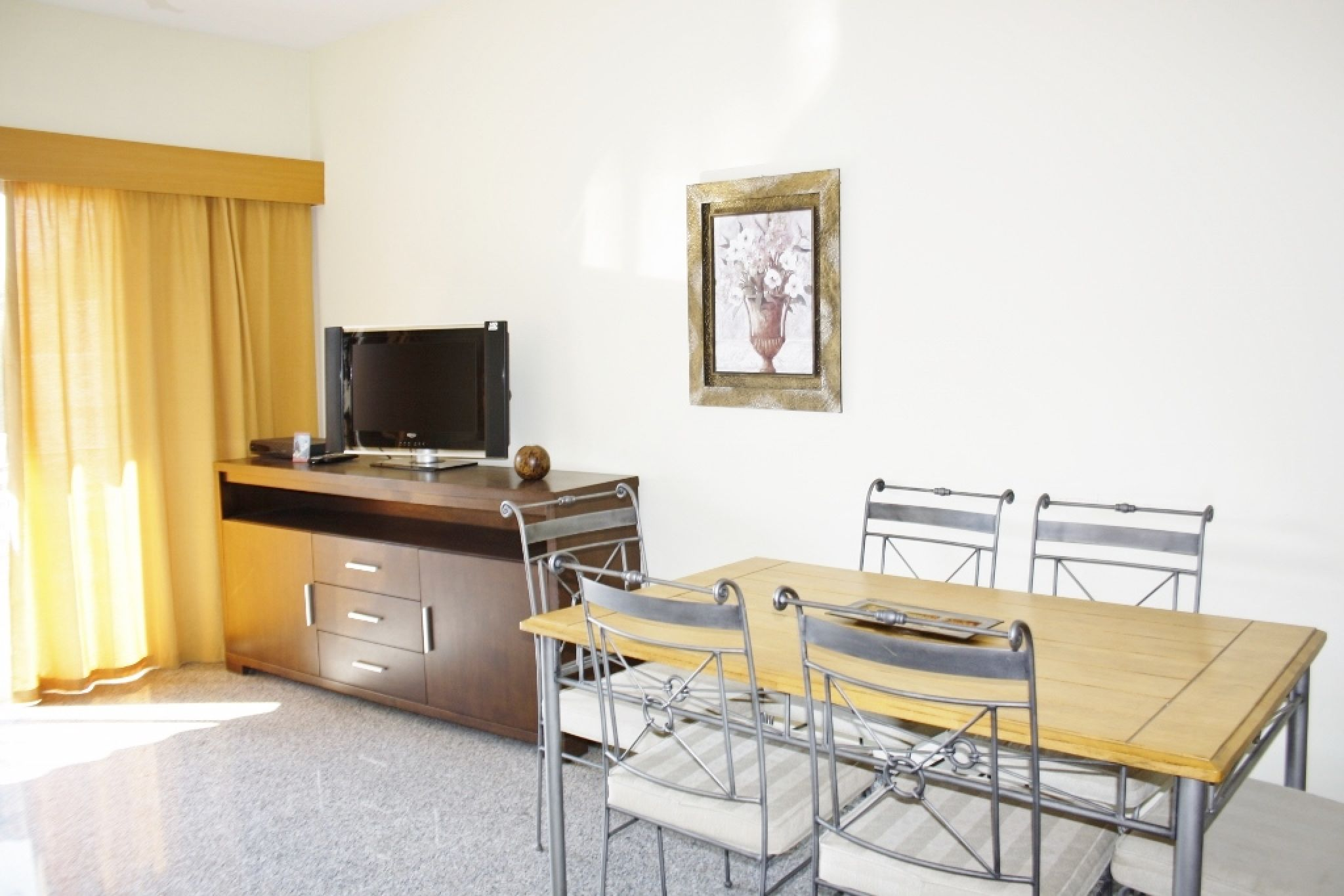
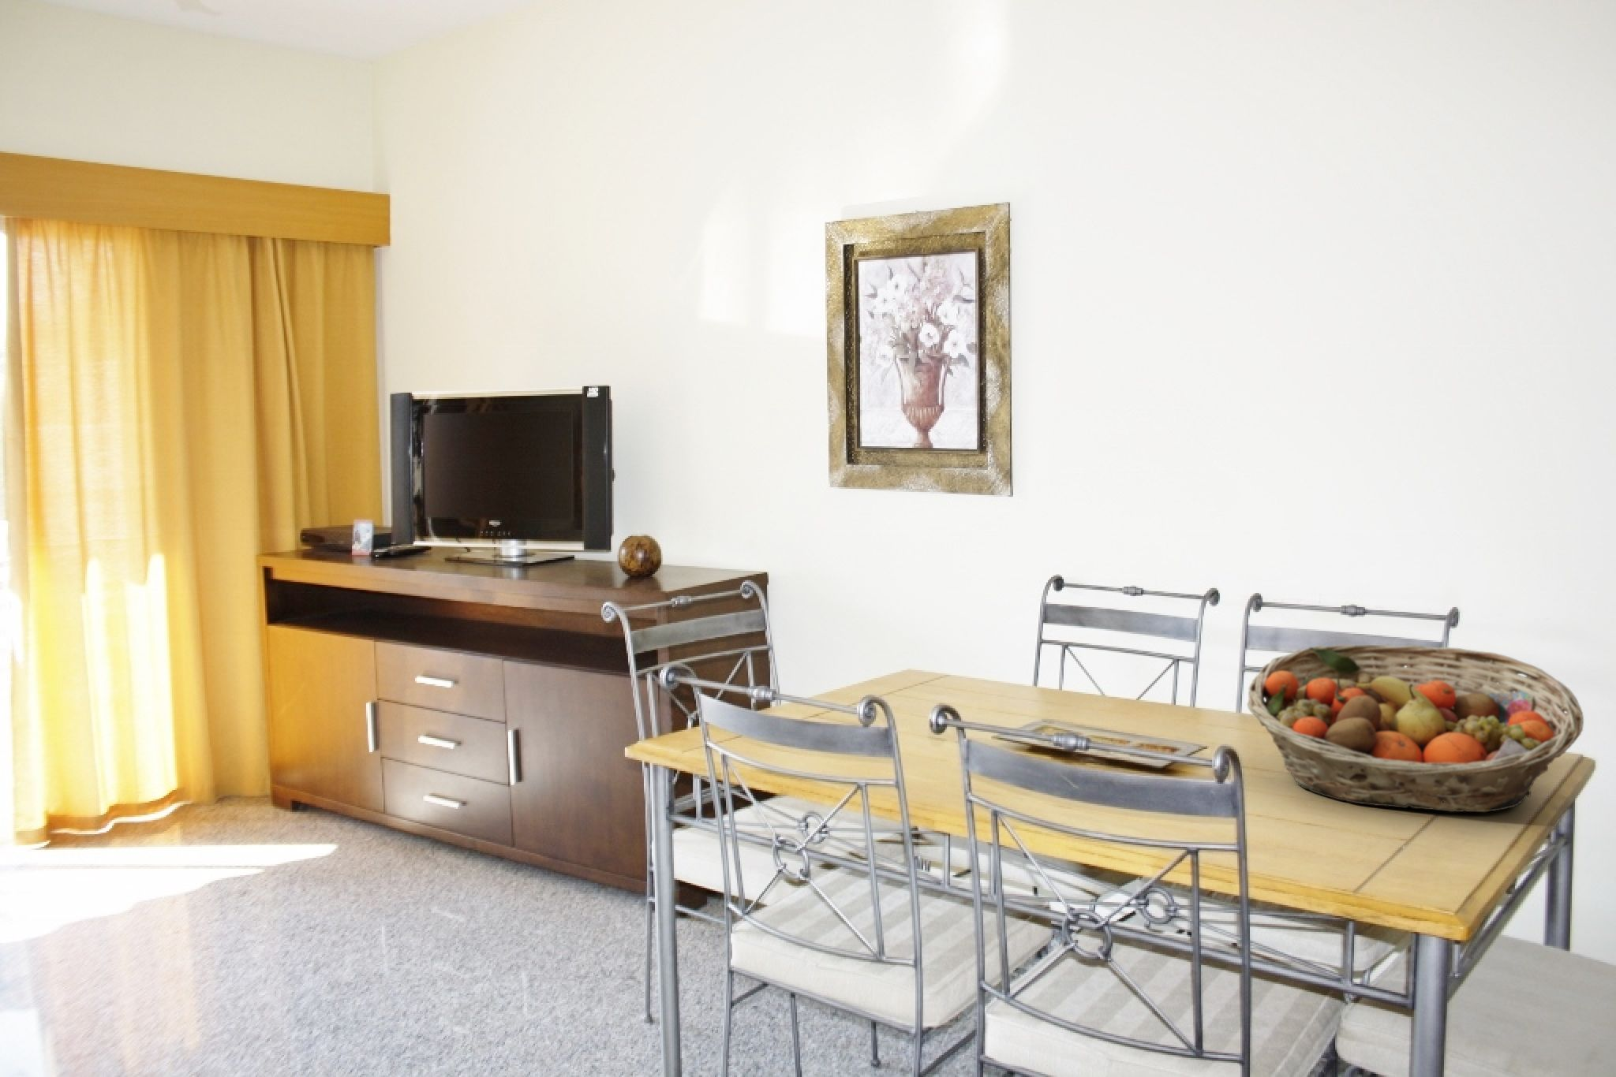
+ fruit basket [1247,644,1585,813]
